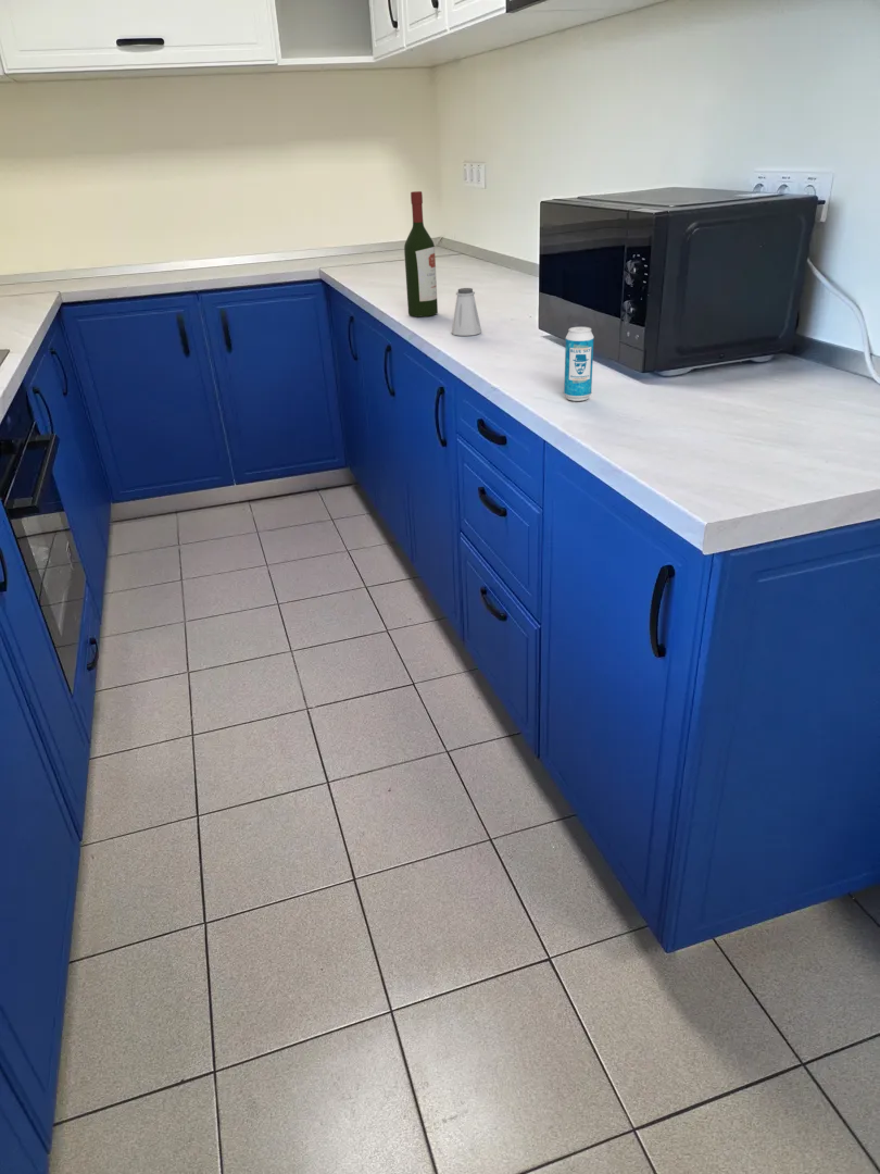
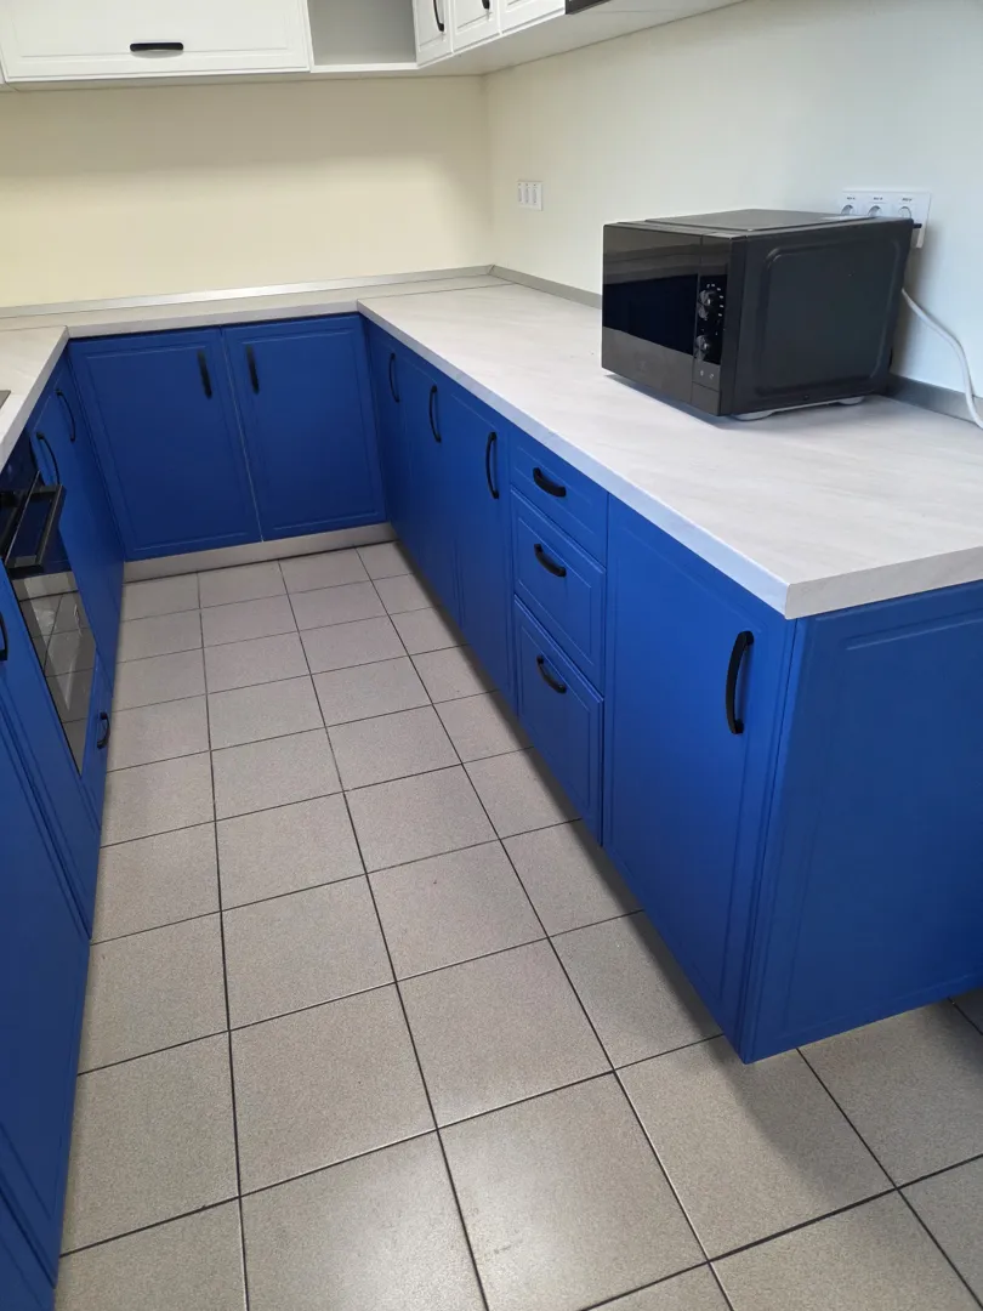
- beverage can [563,326,595,402]
- saltshaker [451,287,482,337]
- wine bottle [403,190,439,317]
